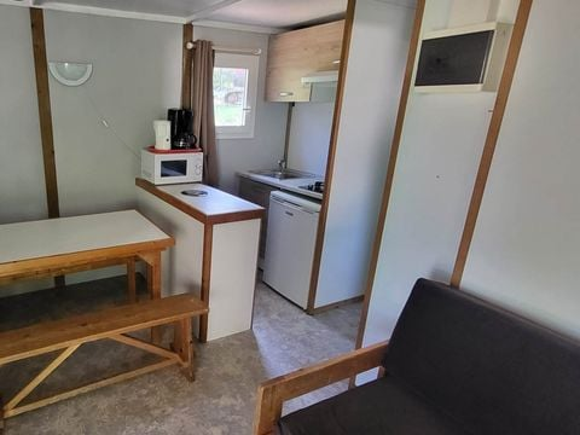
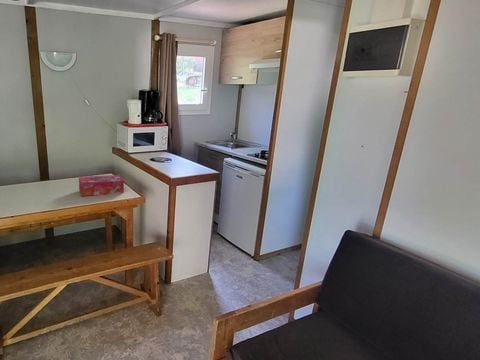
+ tissue box [78,174,125,197]
